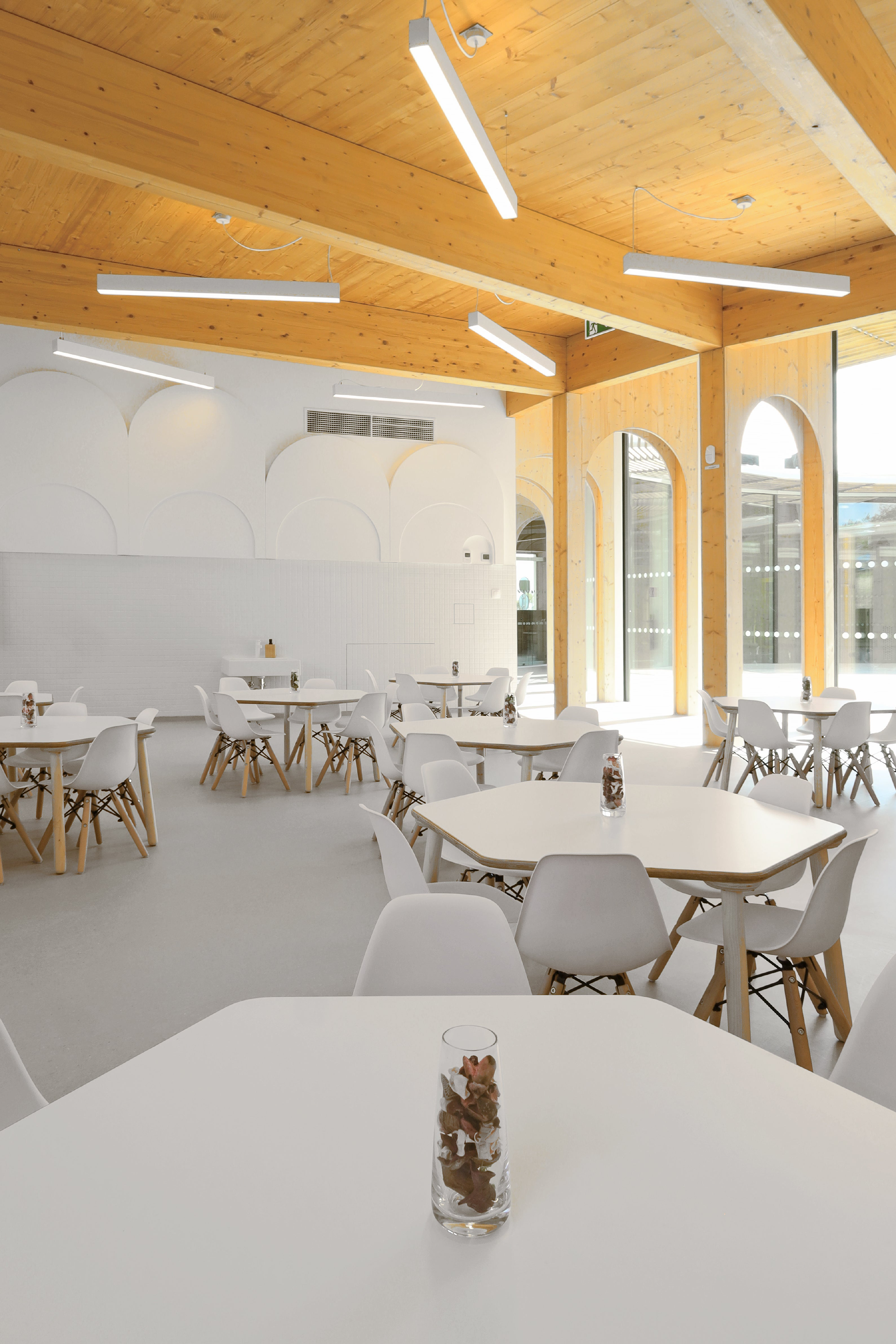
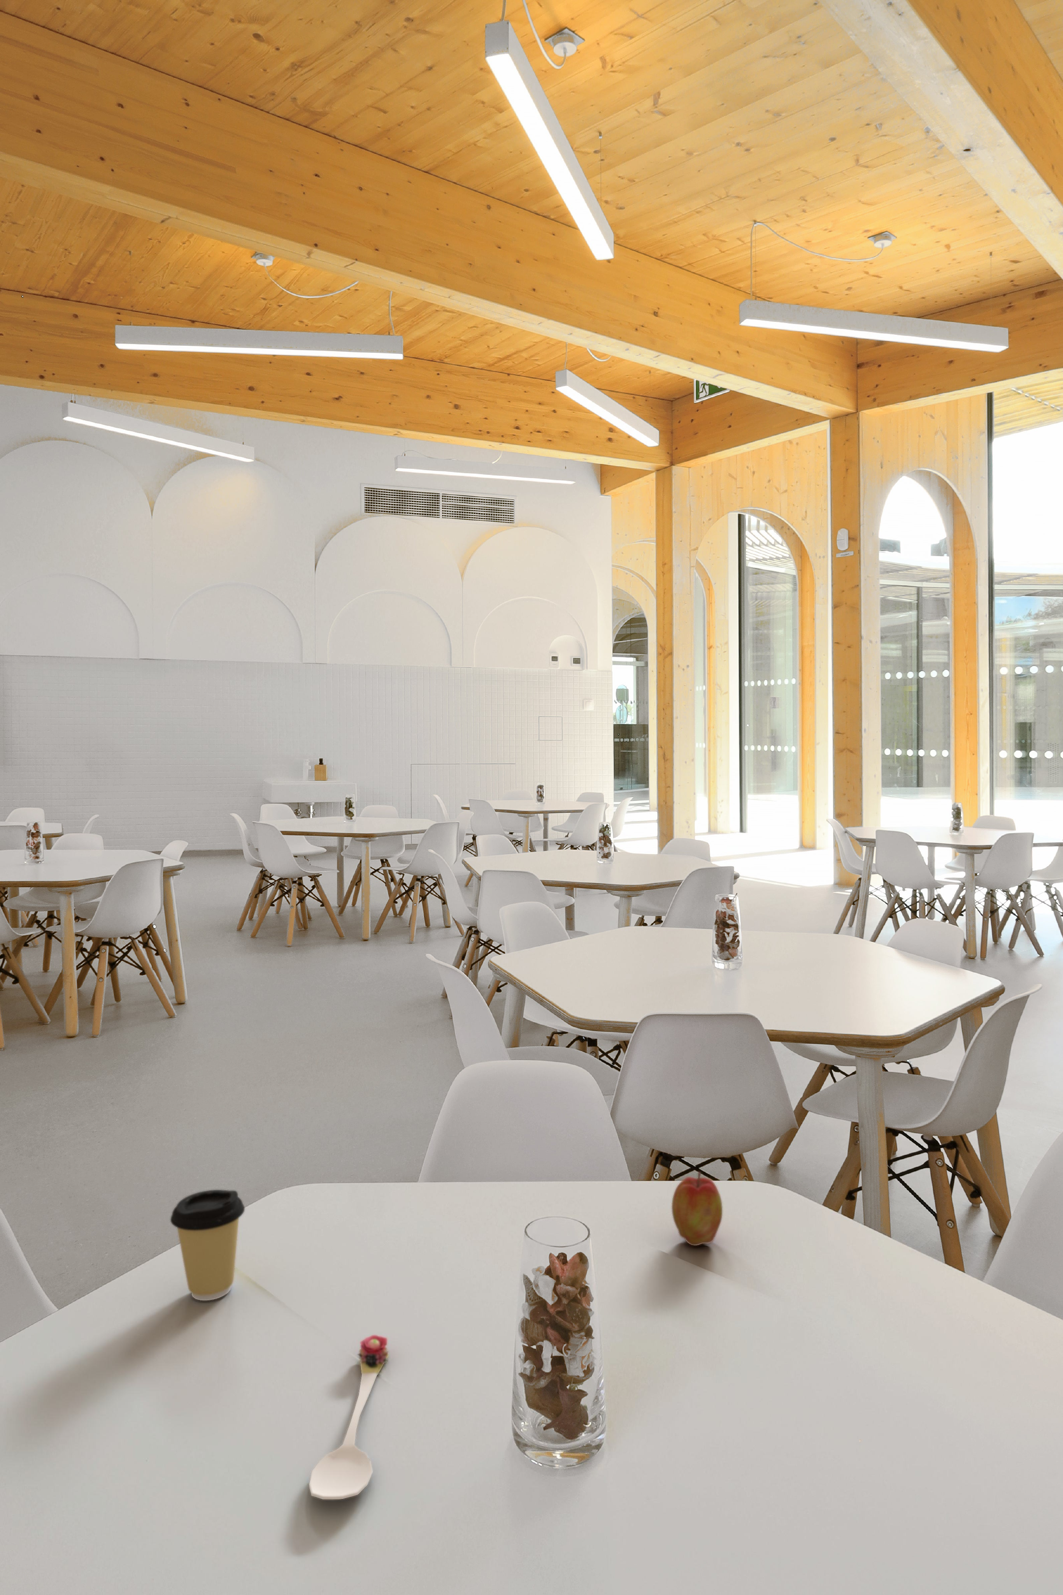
+ coffee cup [170,1189,246,1301]
+ spoon [308,1334,389,1500]
+ apple [671,1171,723,1246]
